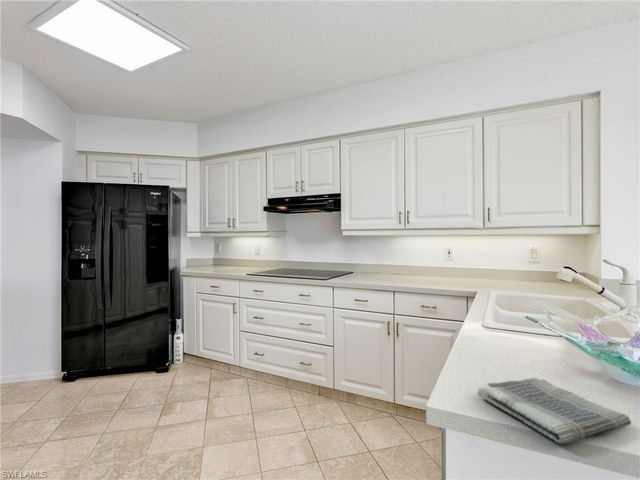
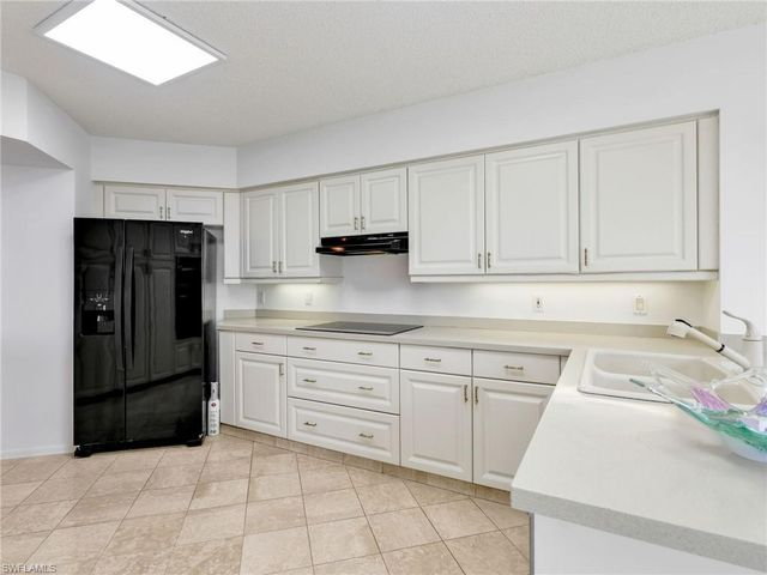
- dish towel [476,377,632,445]
